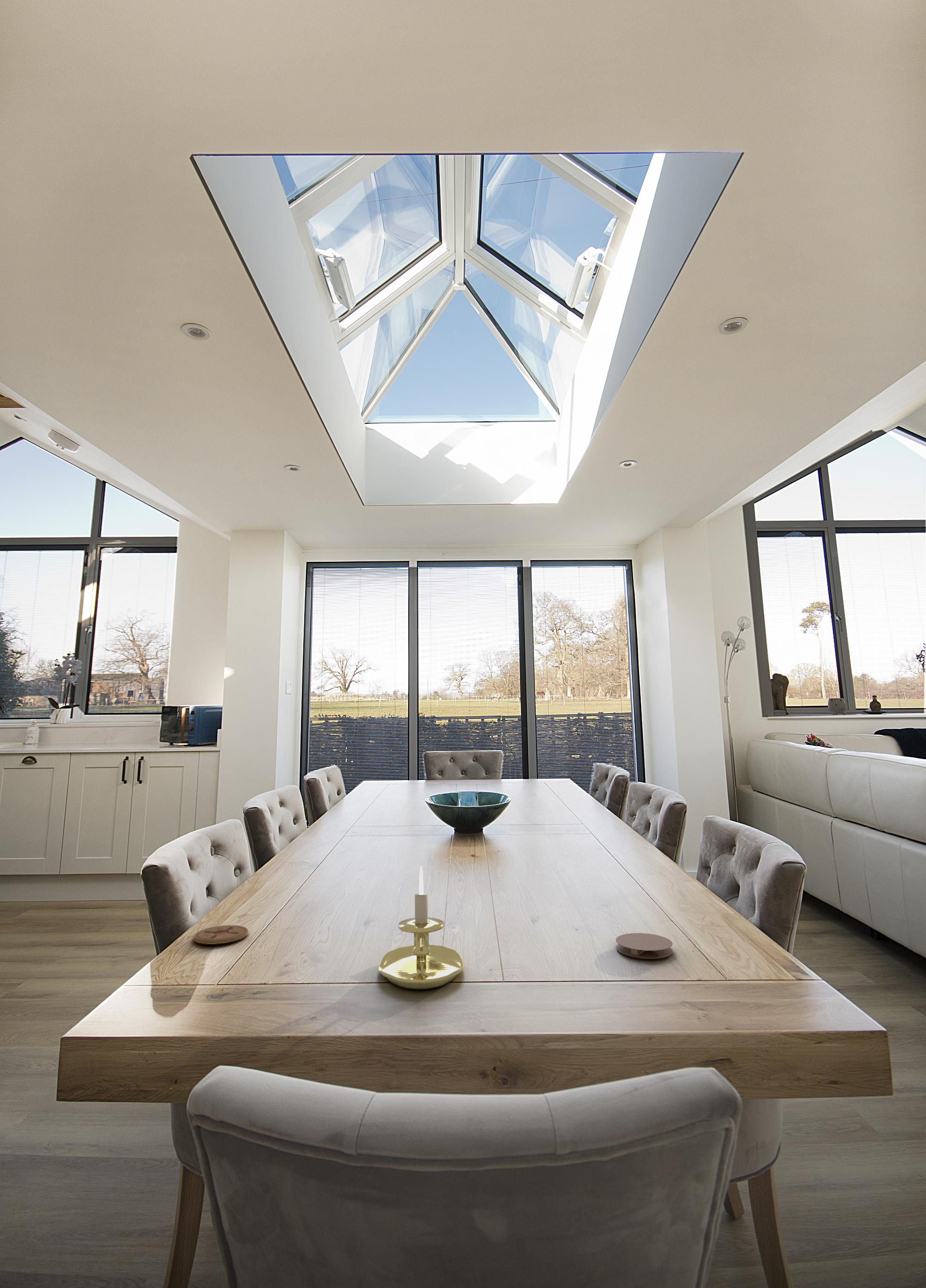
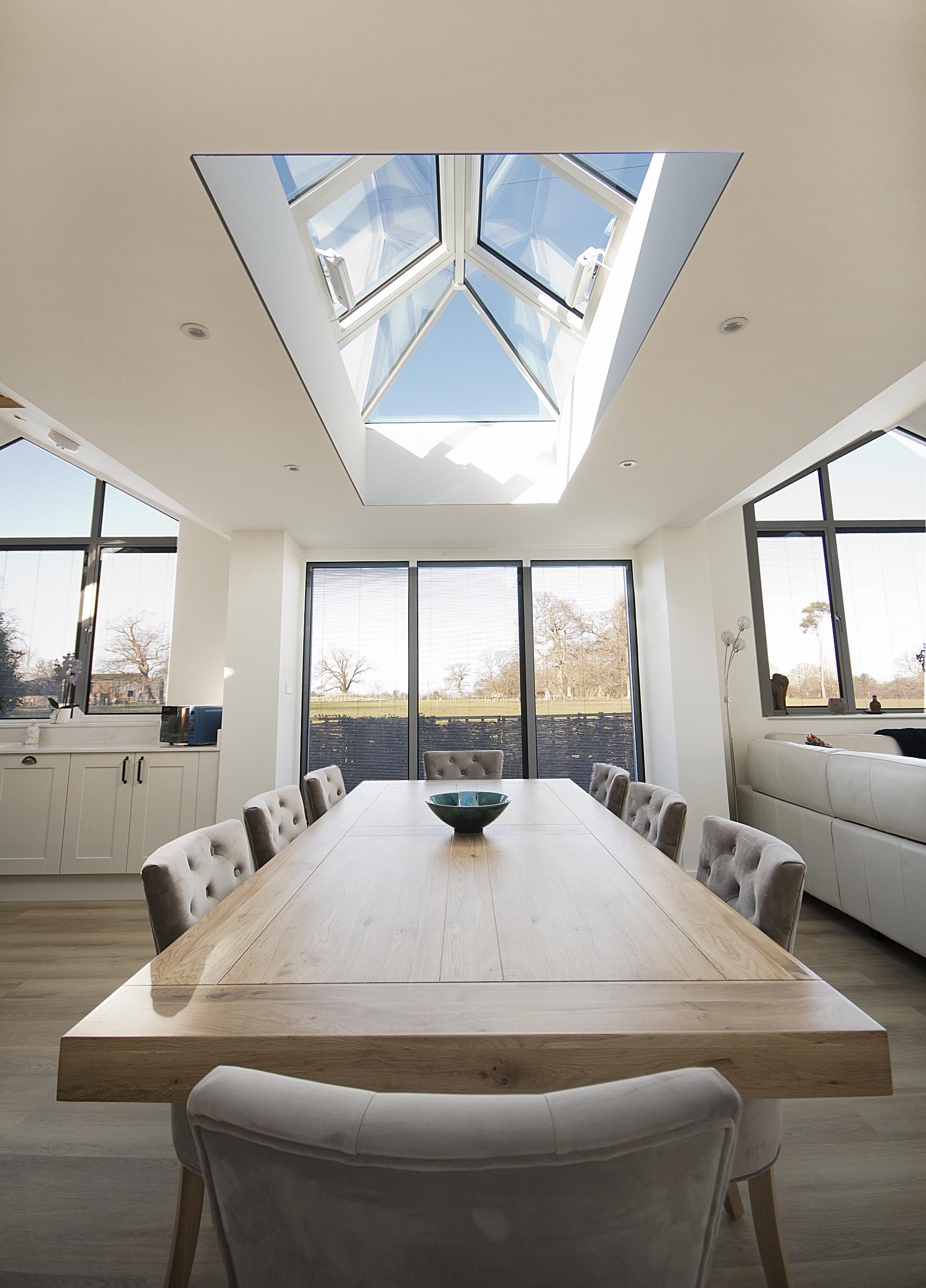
- coaster [615,933,673,959]
- coaster [193,925,249,945]
- candle holder [378,866,464,990]
